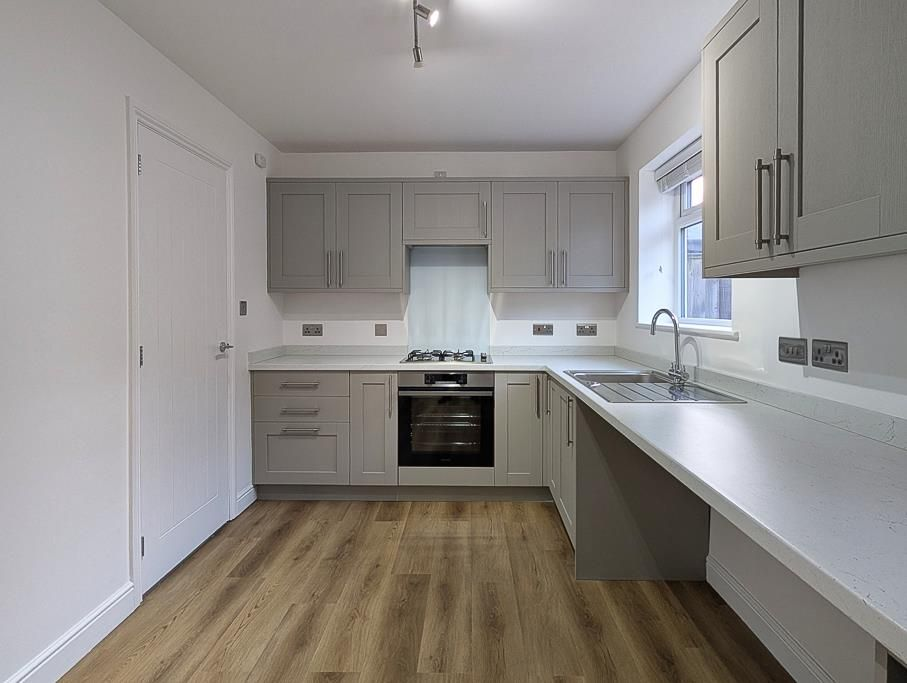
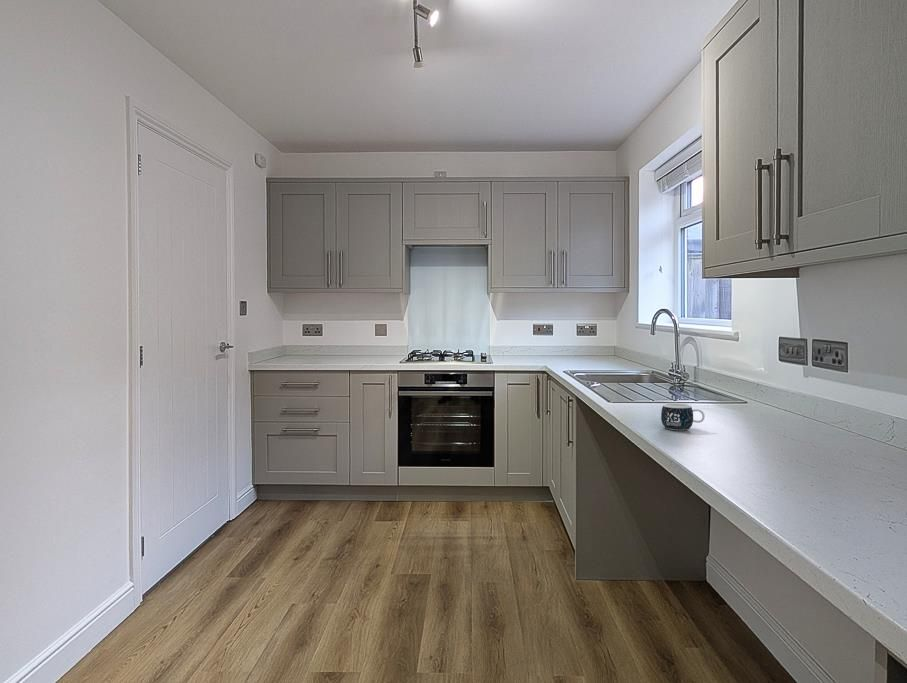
+ mug [660,402,706,431]
